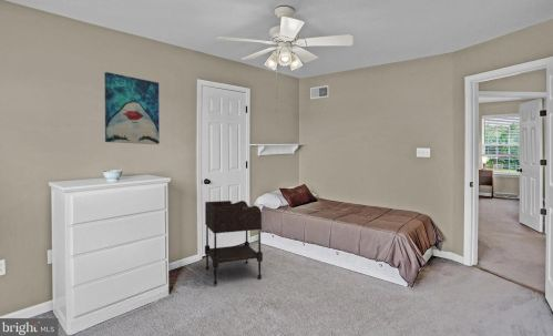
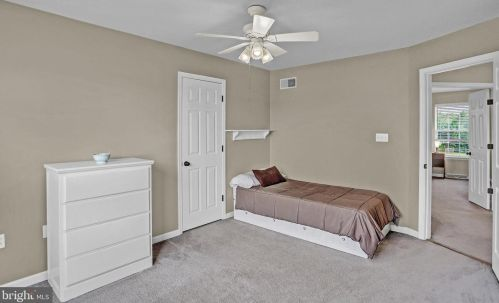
- wall art [103,71,161,145]
- side table [204,200,264,286]
